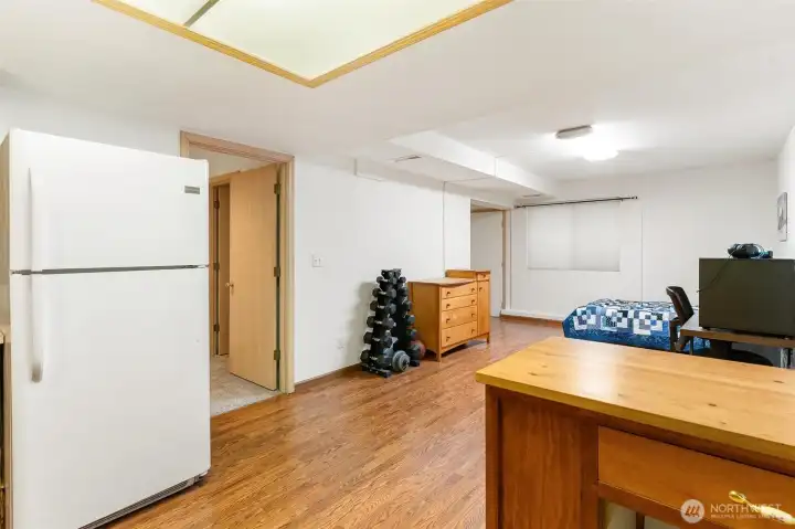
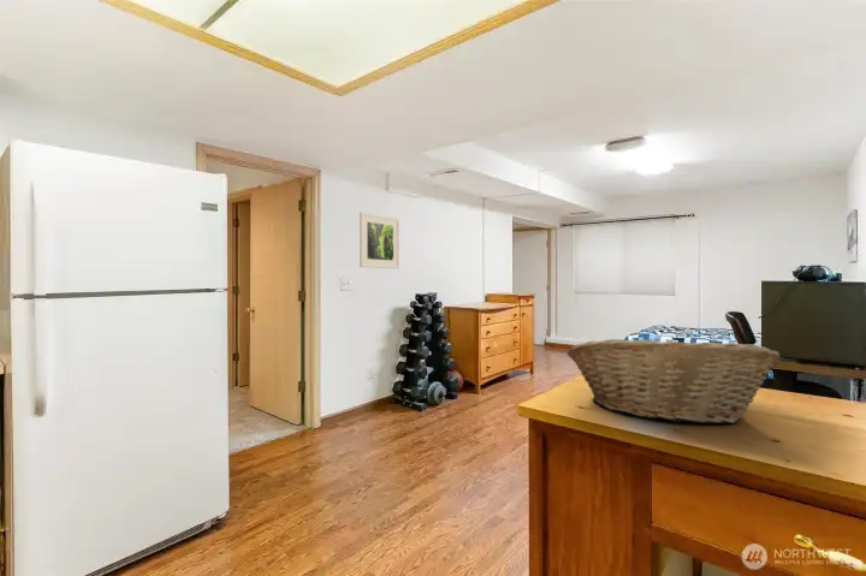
+ fruit basket [565,338,781,424]
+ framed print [358,212,401,269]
